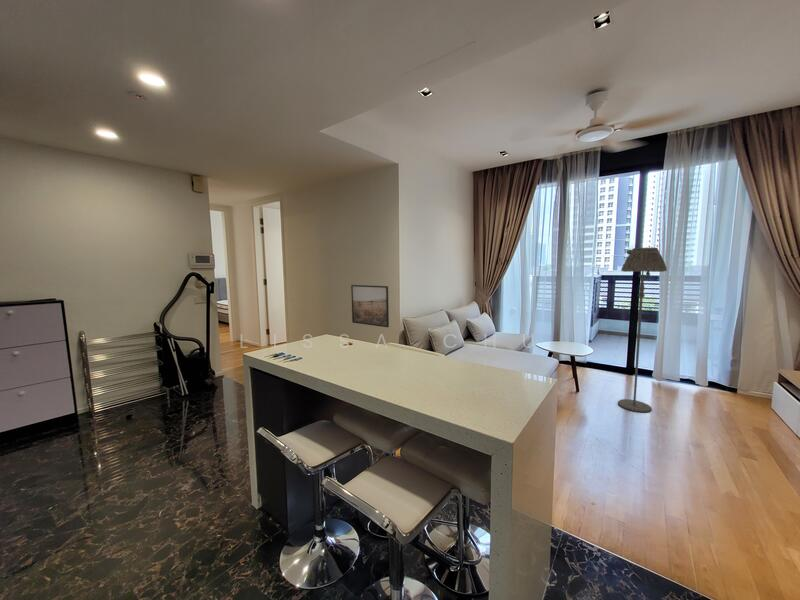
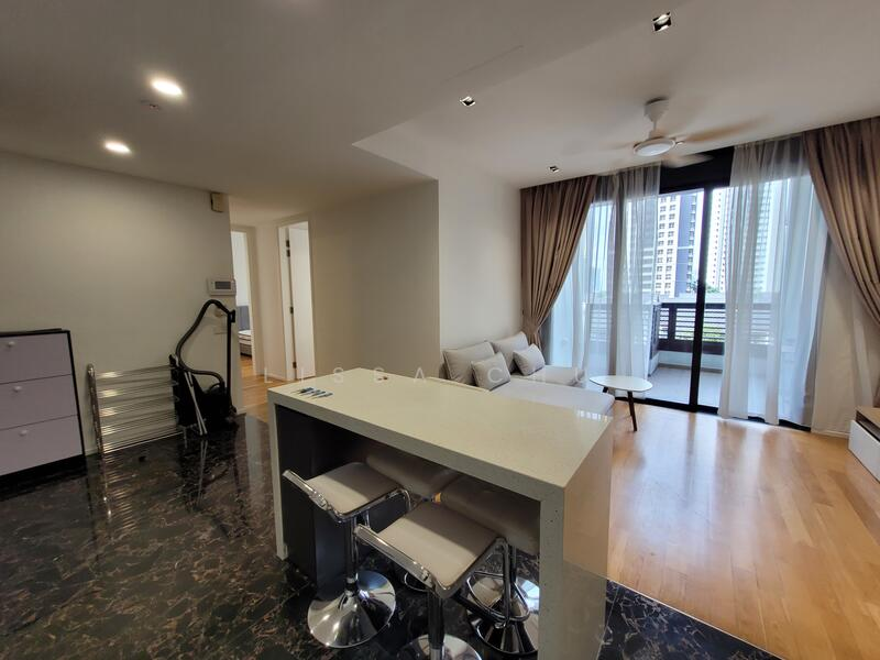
- floor lamp [617,246,668,413]
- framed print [350,284,390,328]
